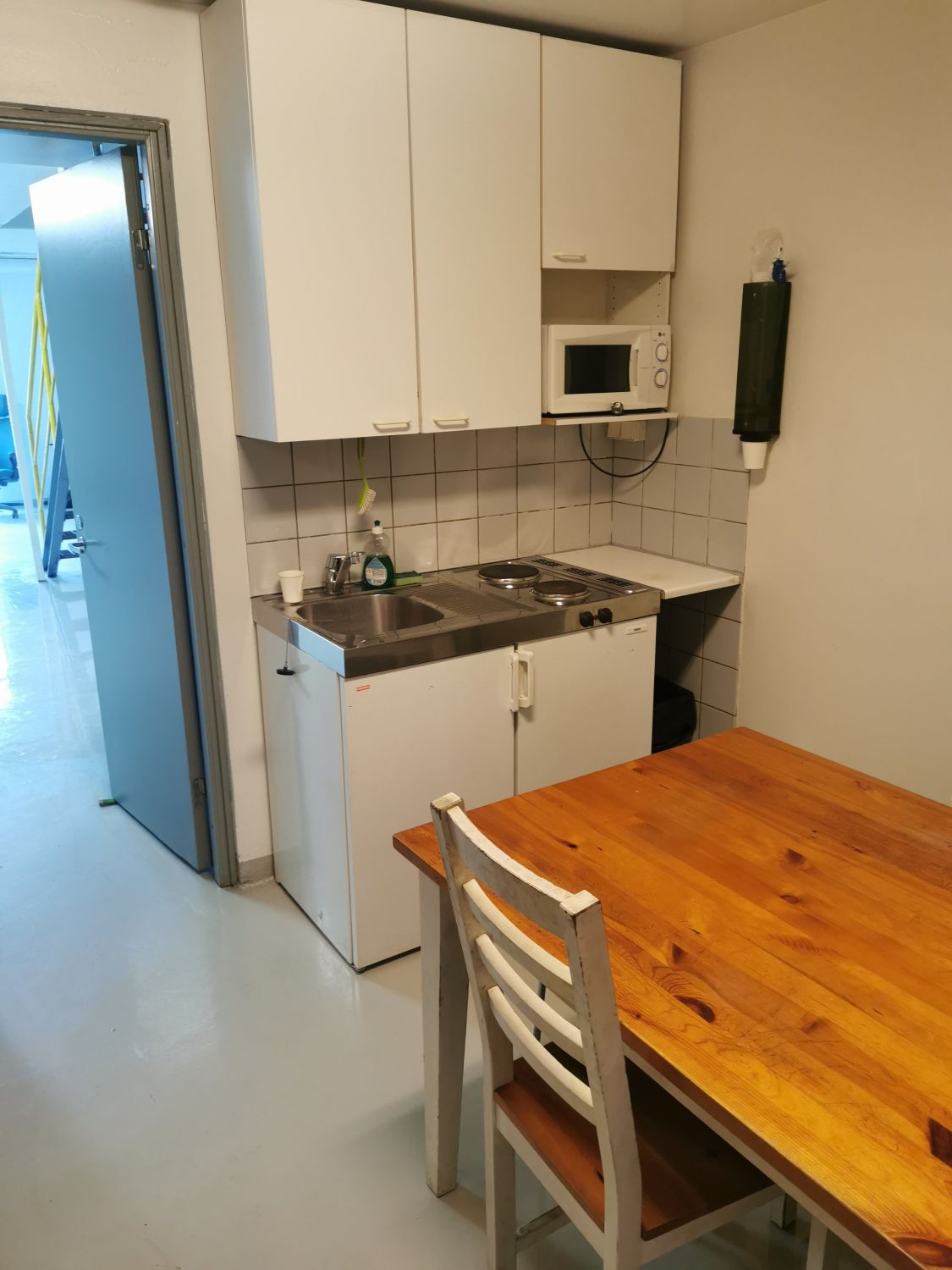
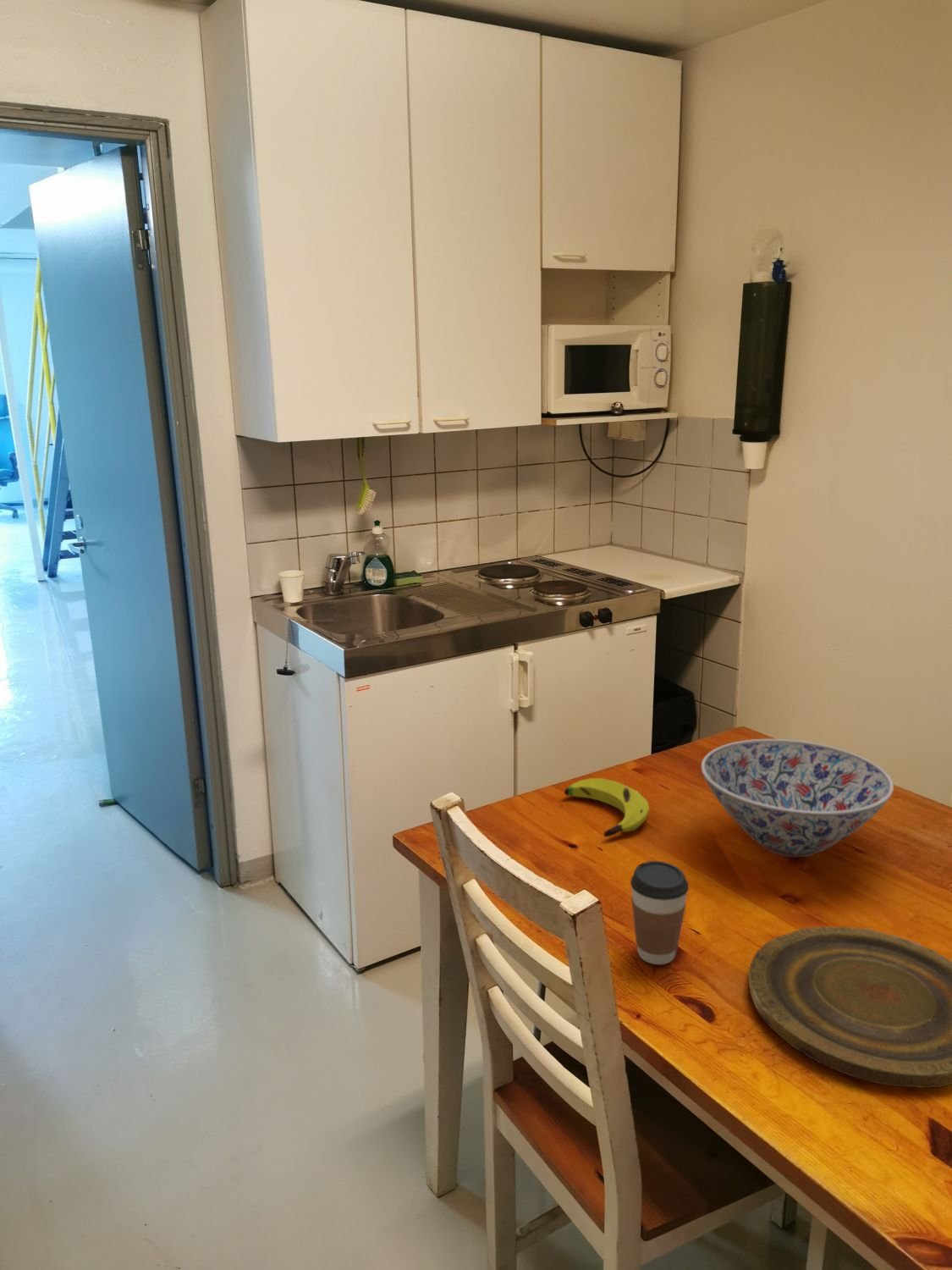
+ coffee cup [630,860,690,965]
+ banana [564,777,650,837]
+ plate [748,925,952,1089]
+ bowl [700,738,894,858]
